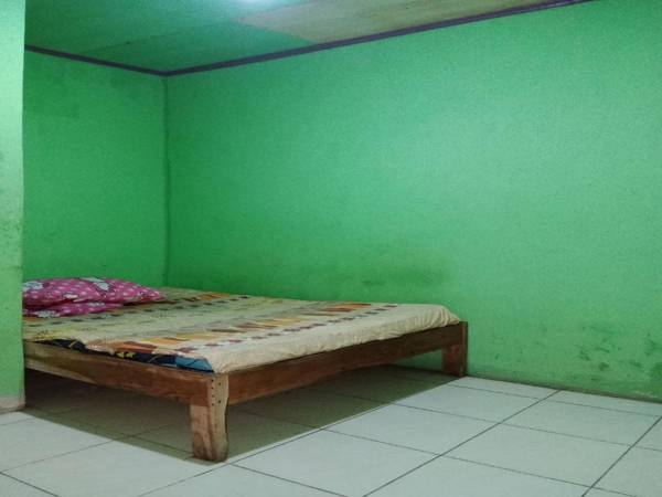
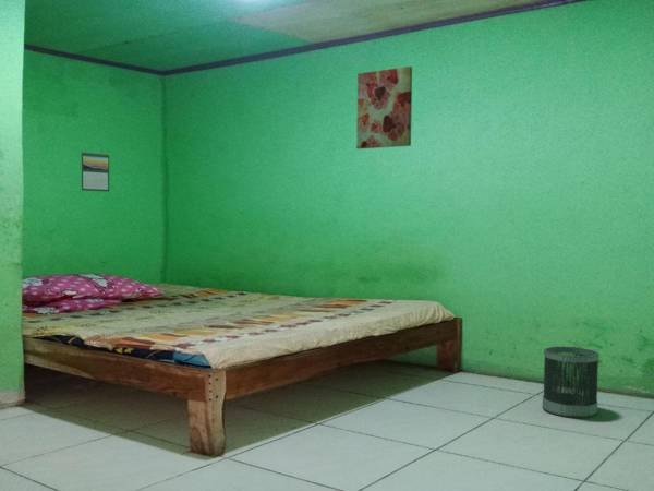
+ wastebasket [542,346,601,419]
+ calendar [81,151,110,193]
+ wall art [355,65,413,149]
